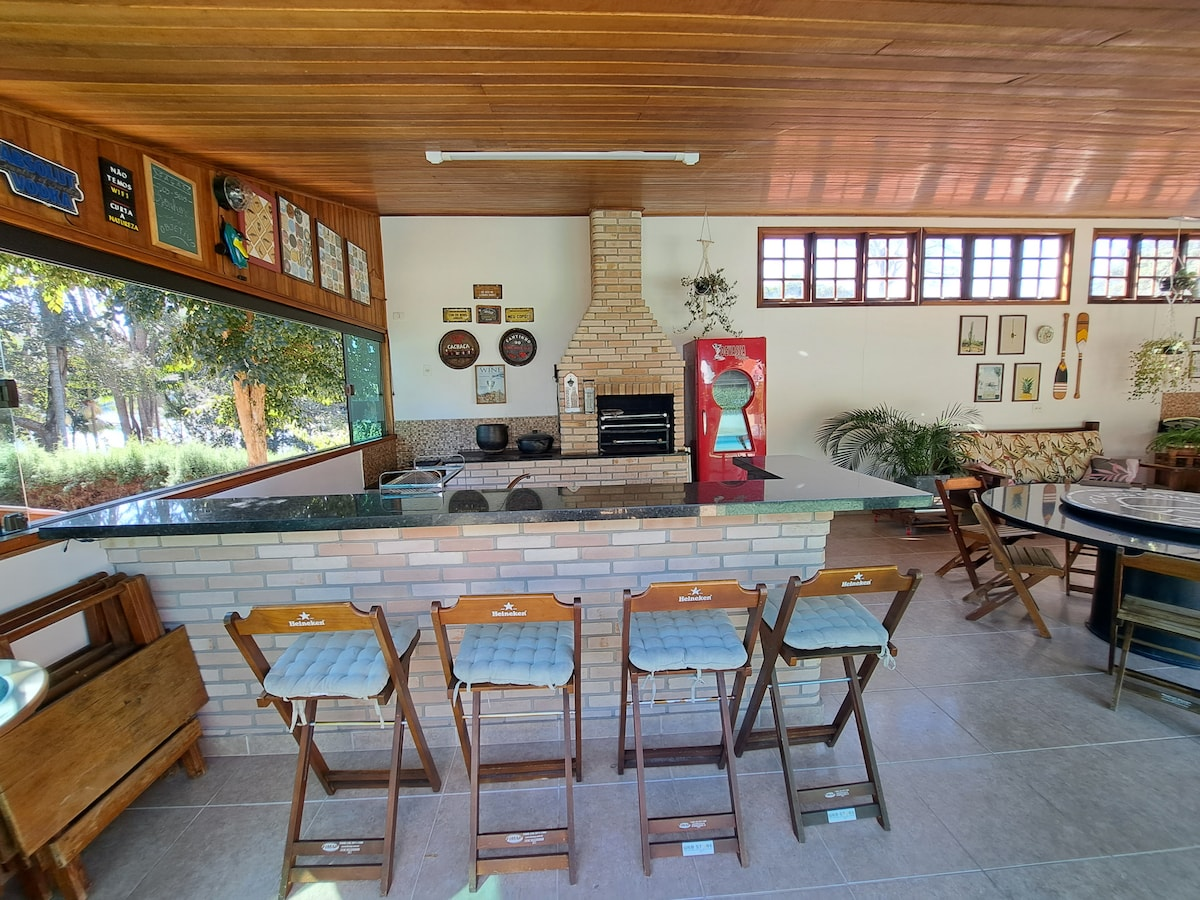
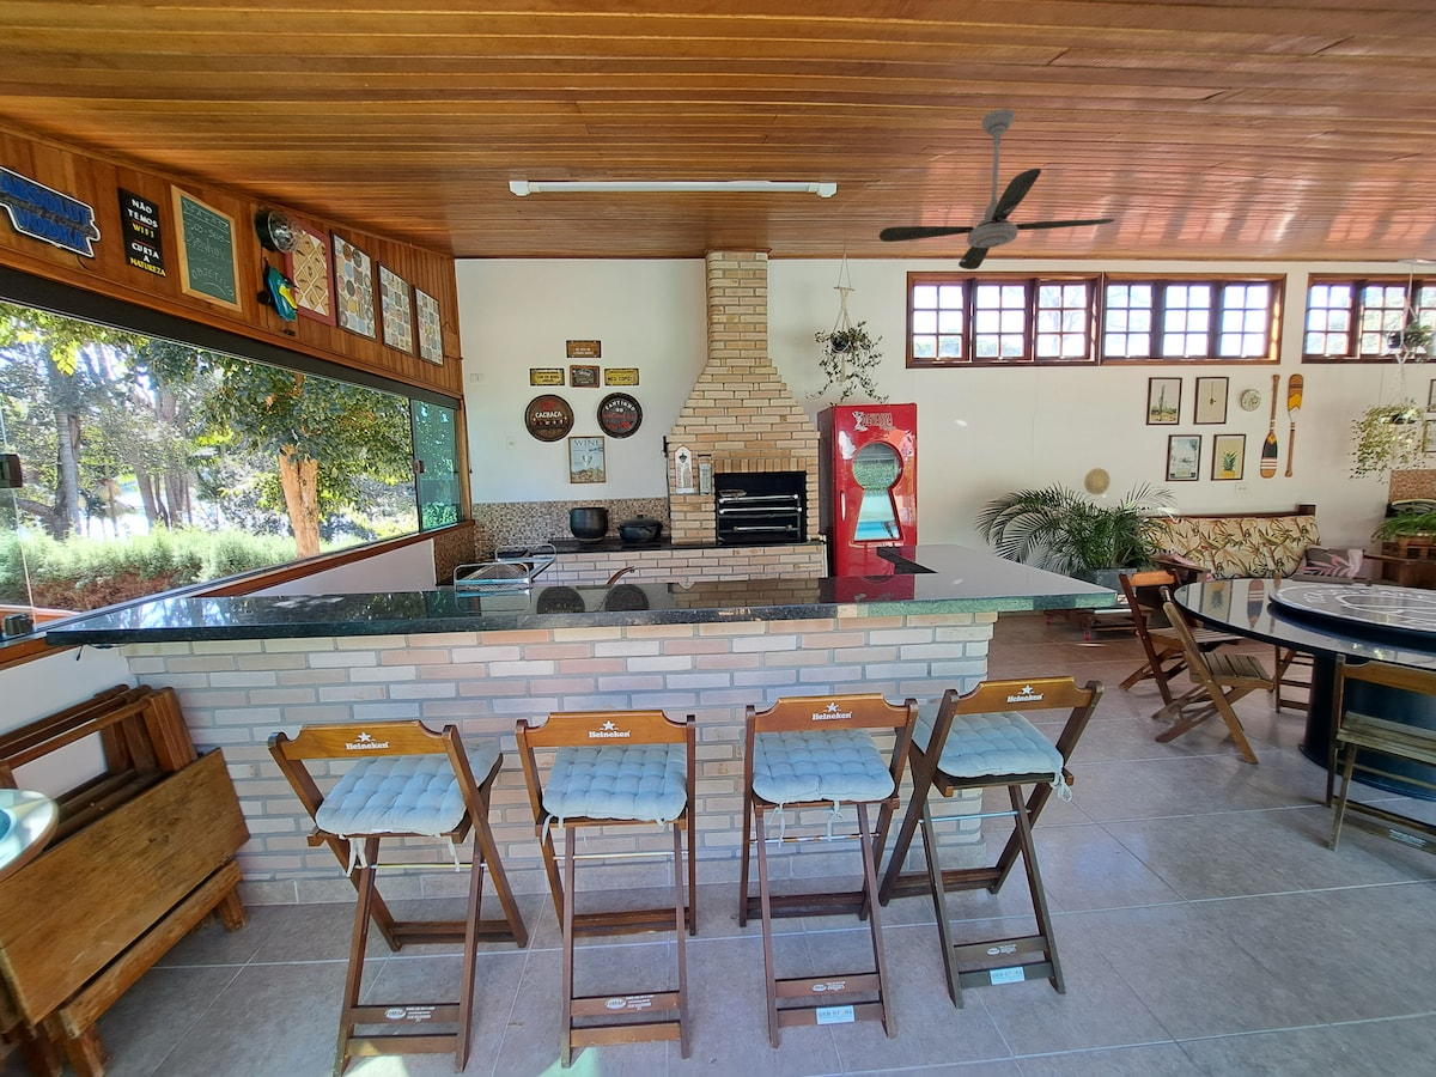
+ decorative plate [1083,467,1111,495]
+ ceiling fan [878,108,1115,270]
